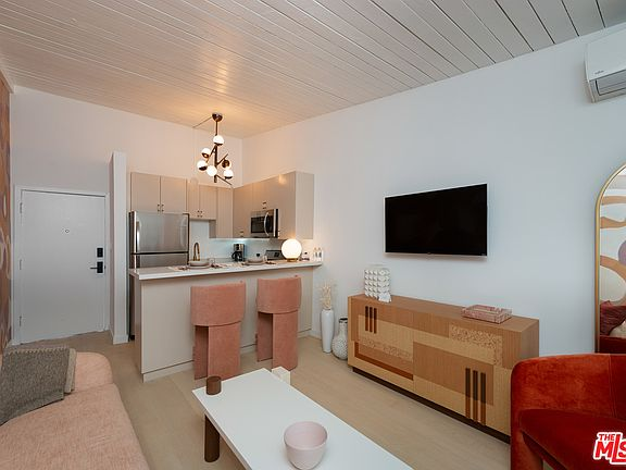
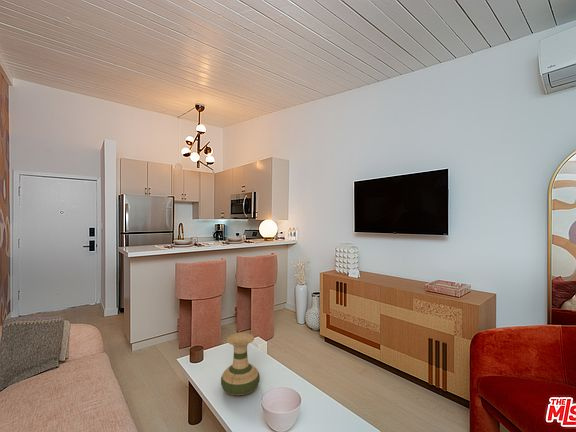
+ vase [220,332,261,396]
